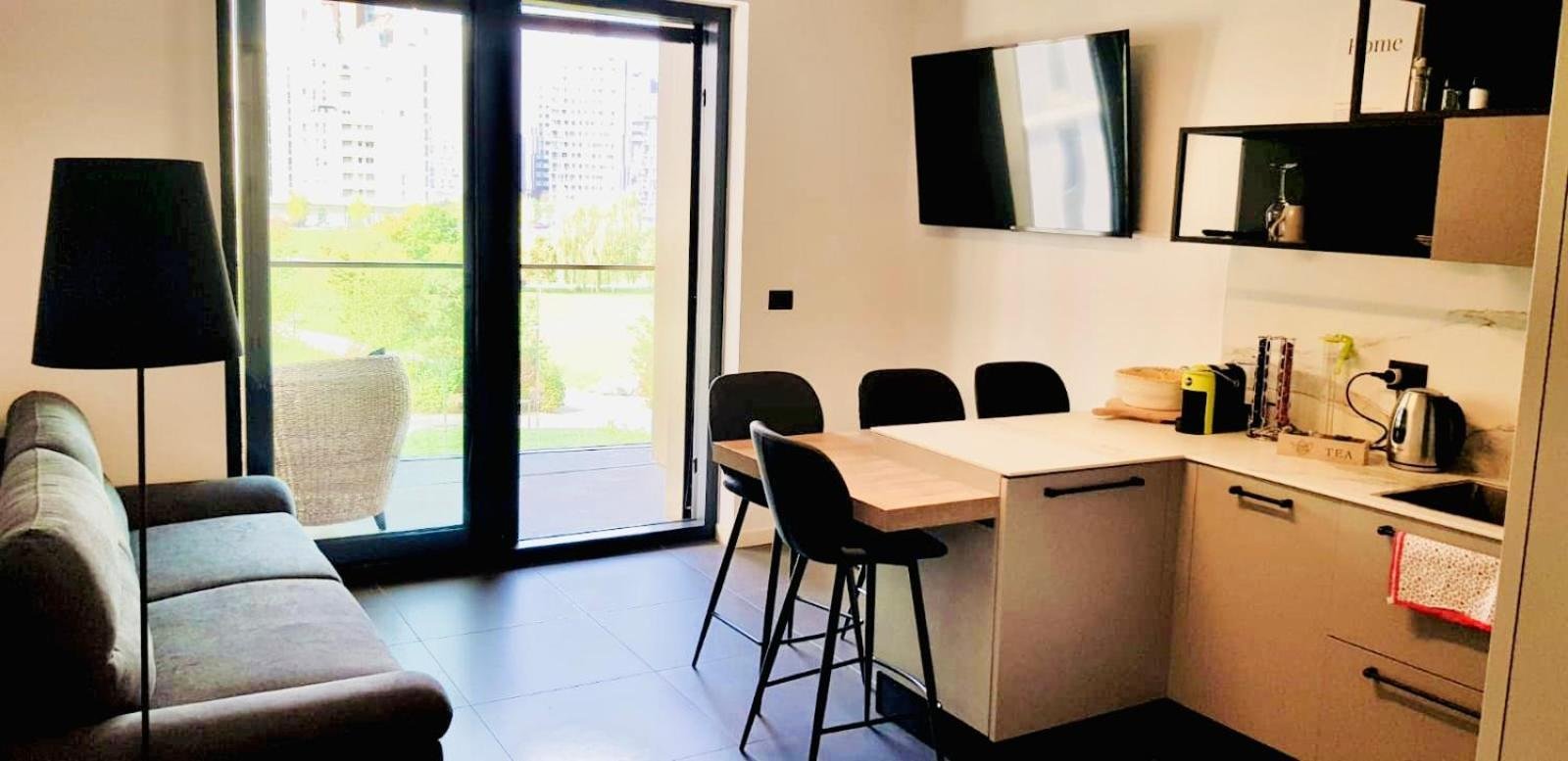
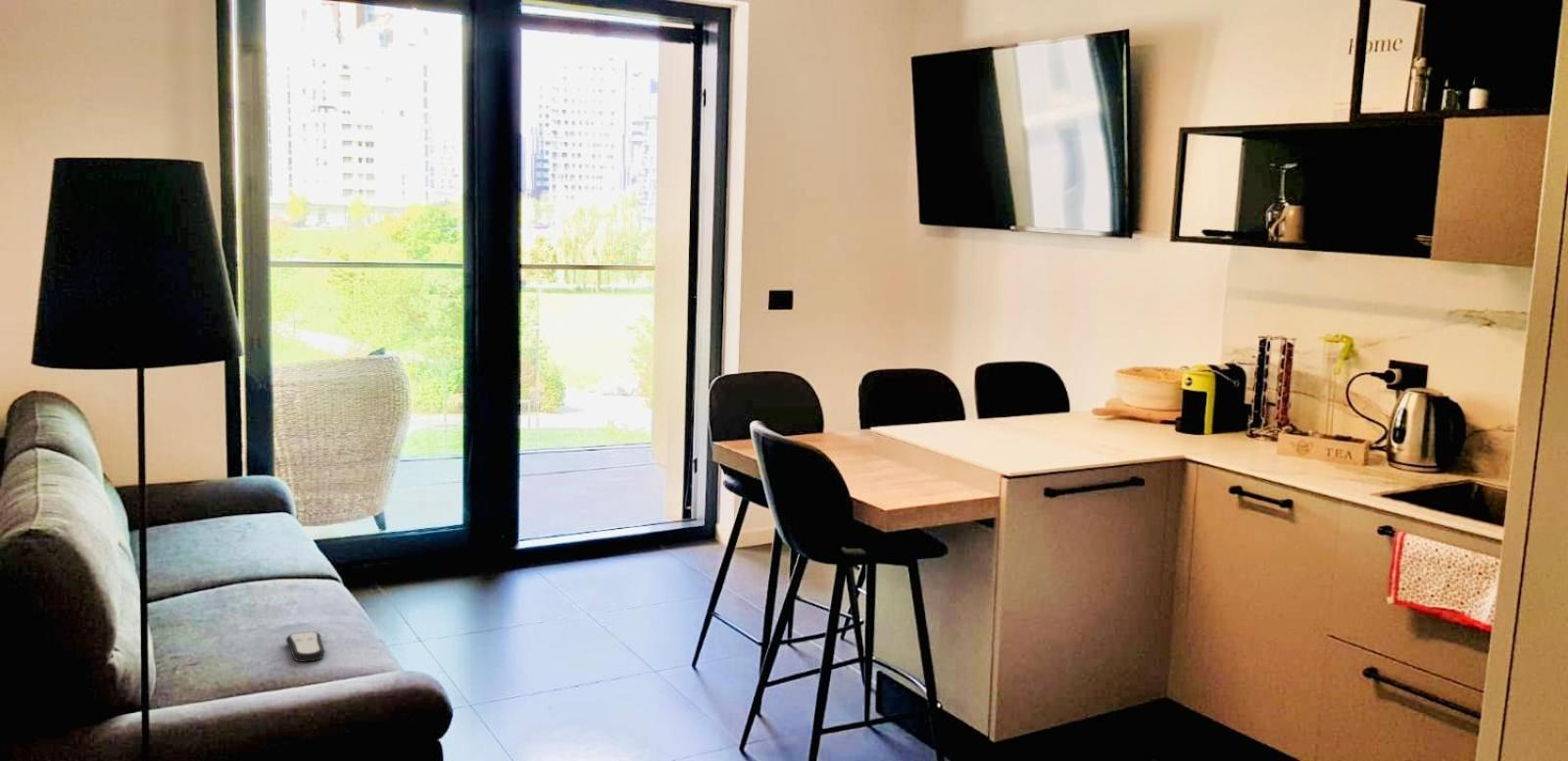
+ remote control [285,631,325,663]
